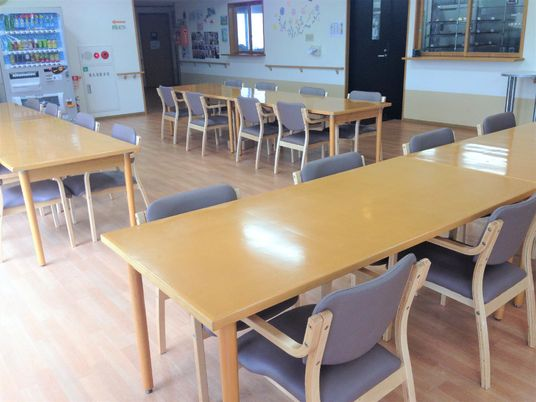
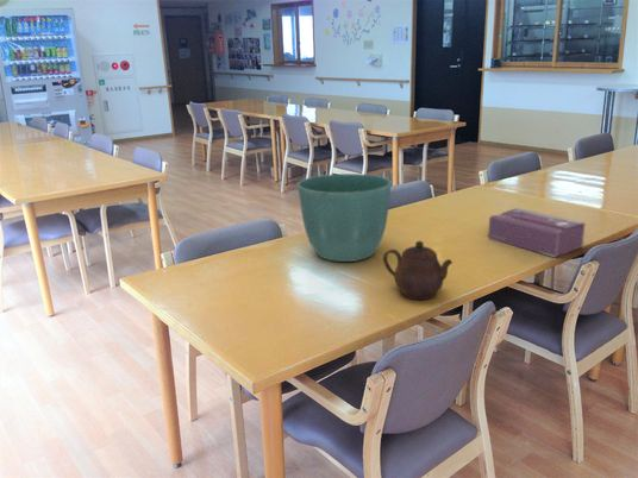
+ teapot [382,240,454,301]
+ flower pot [296,172,393,263]
+ tissue box [487,207,587,258]
